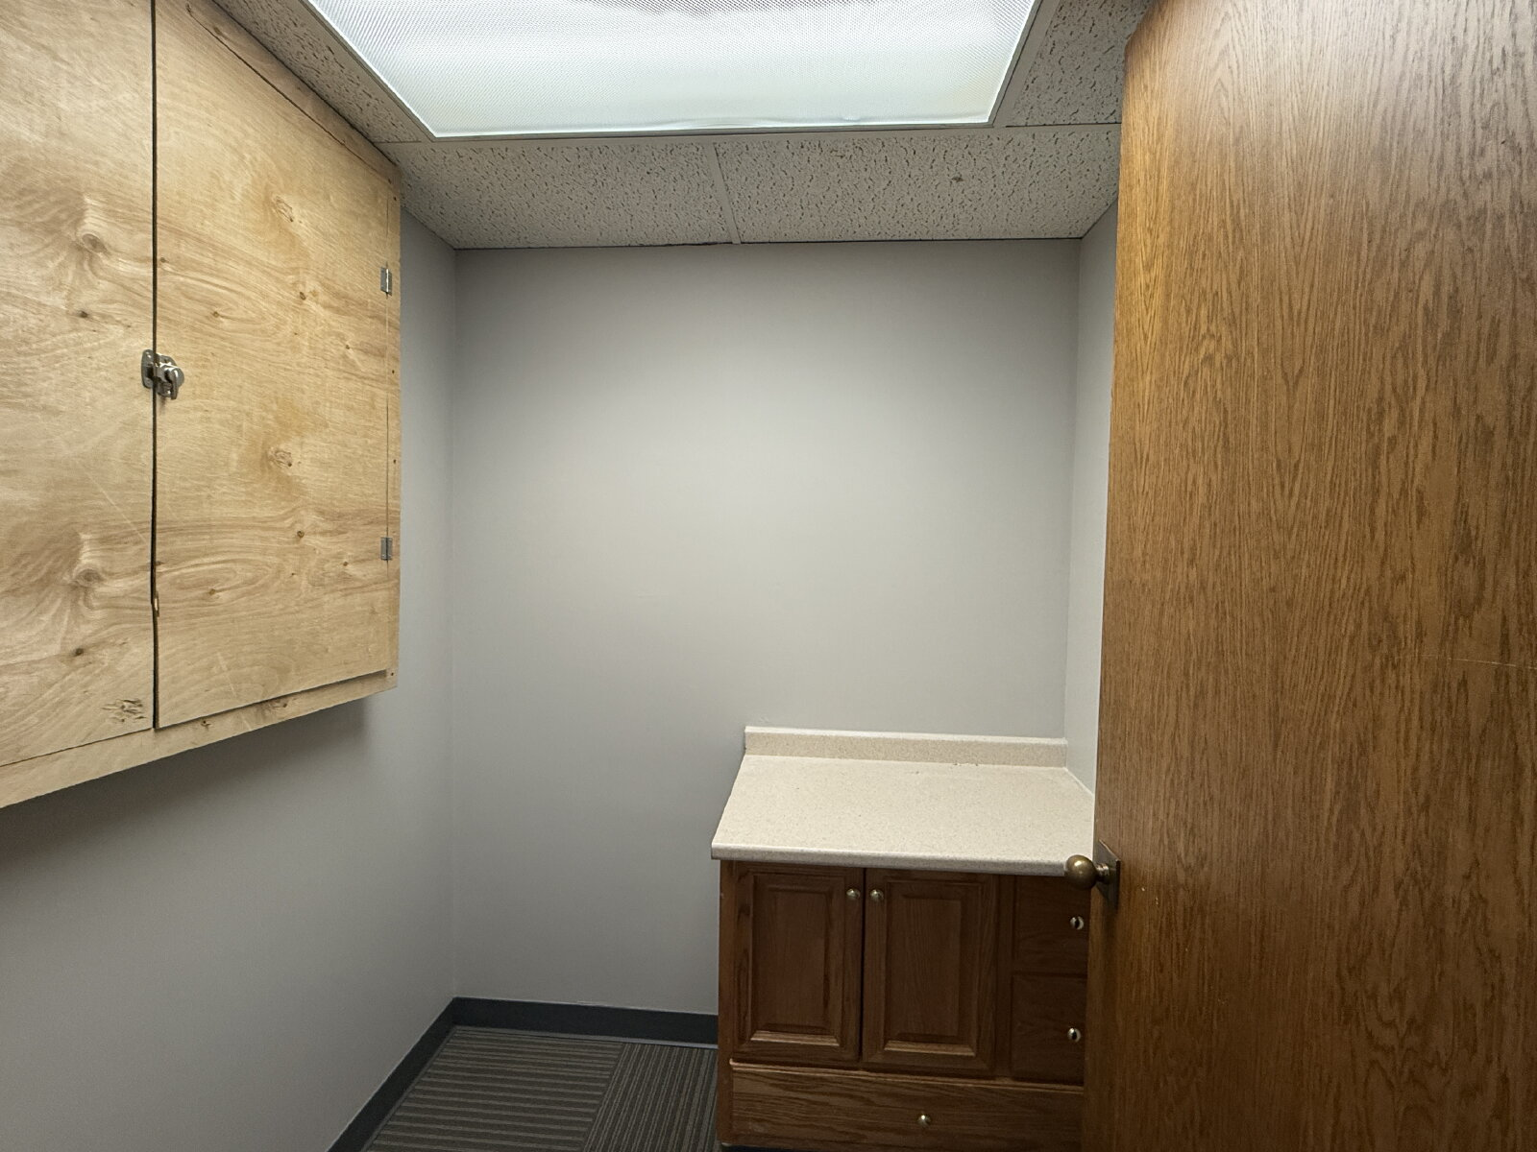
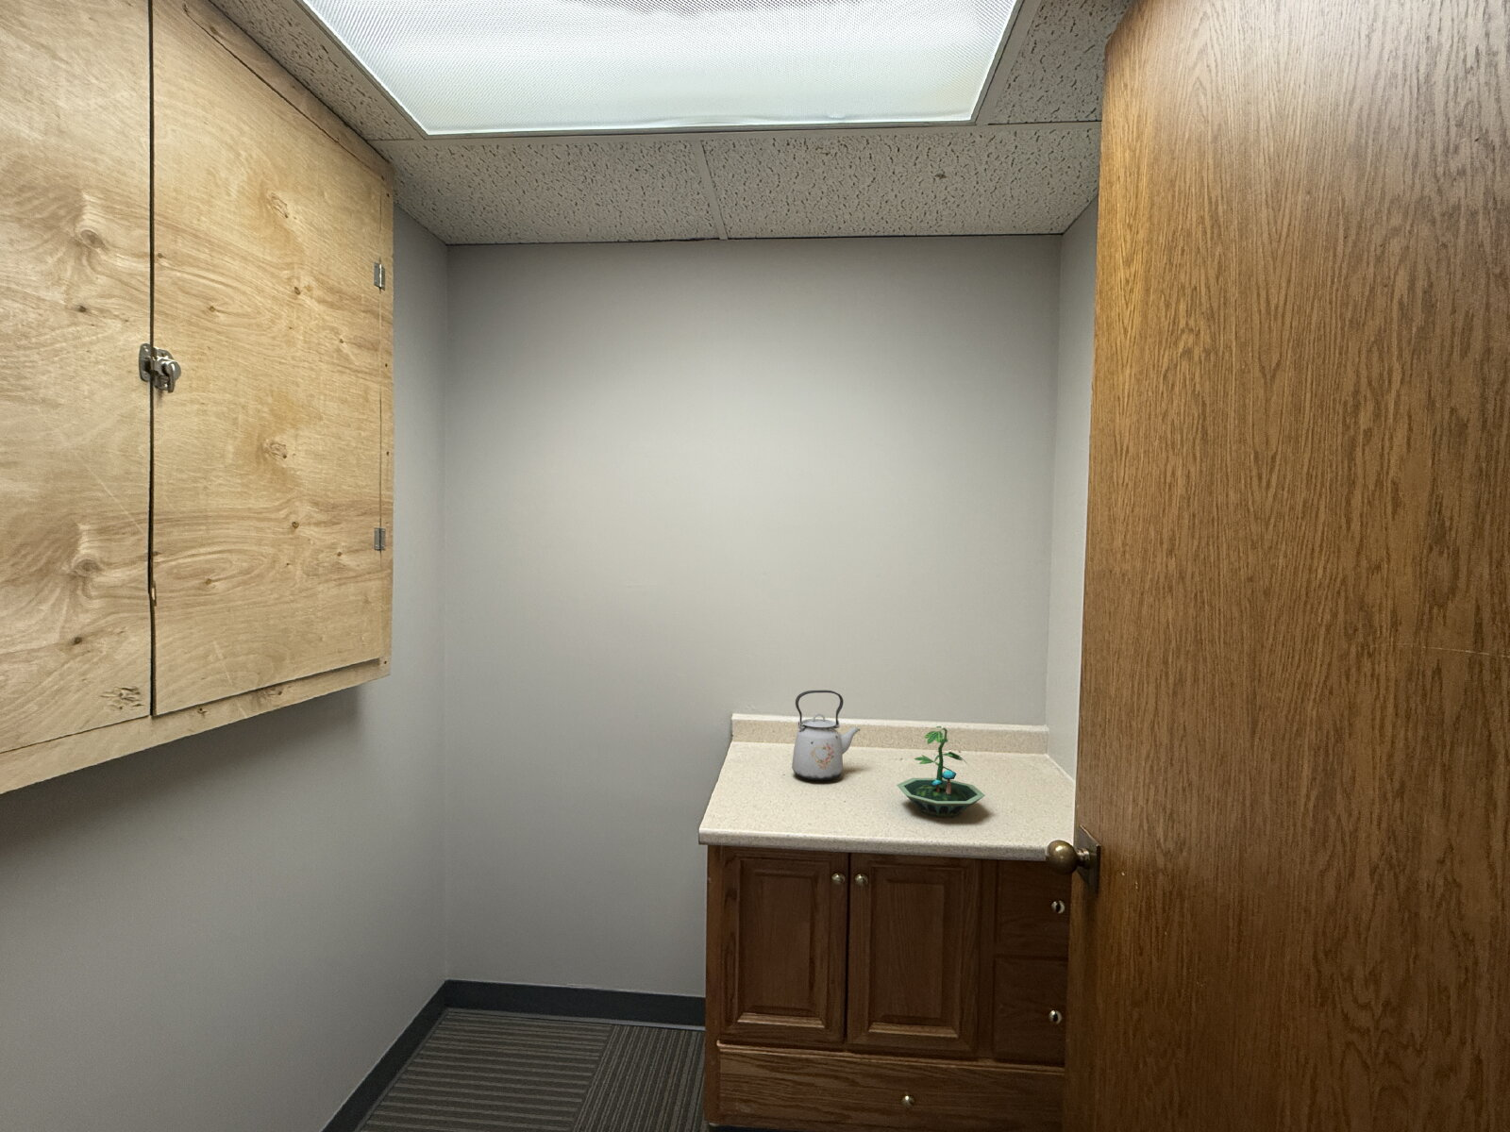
+ terrarium [895,725,986,818]
+ kettle [791,690,862,781]
